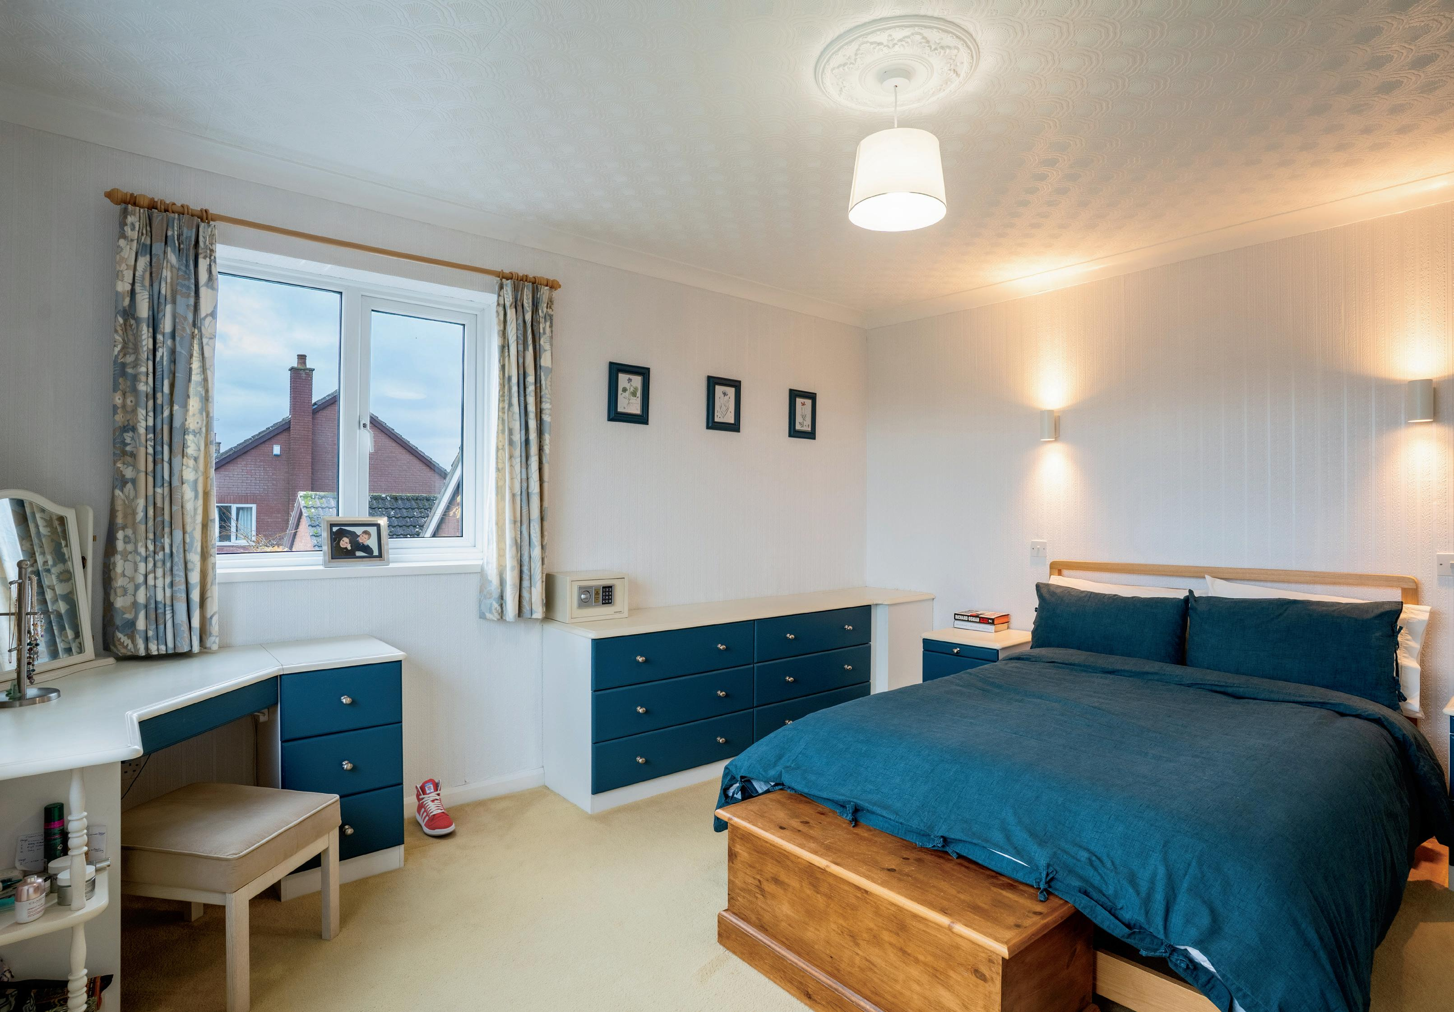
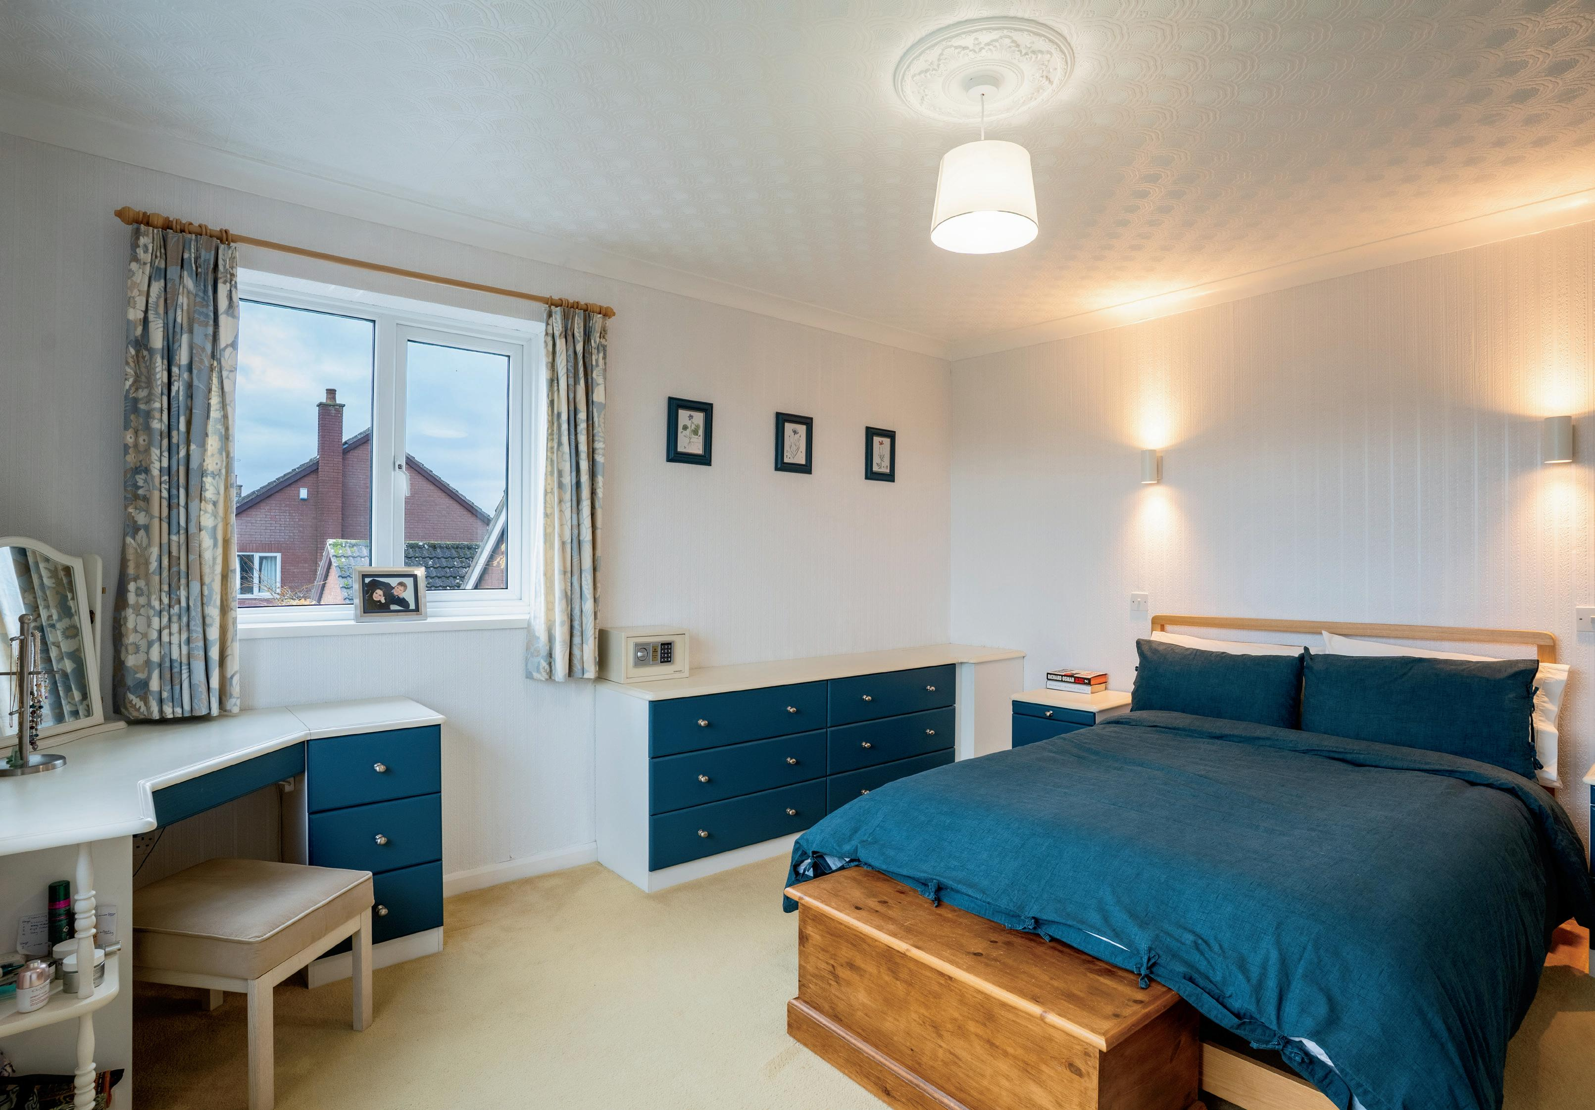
- sneaker [415,778,455,836]
